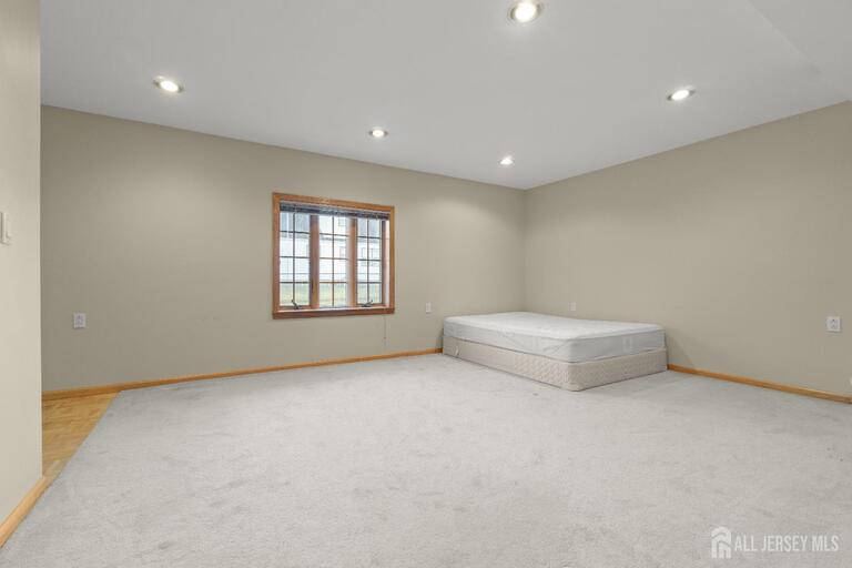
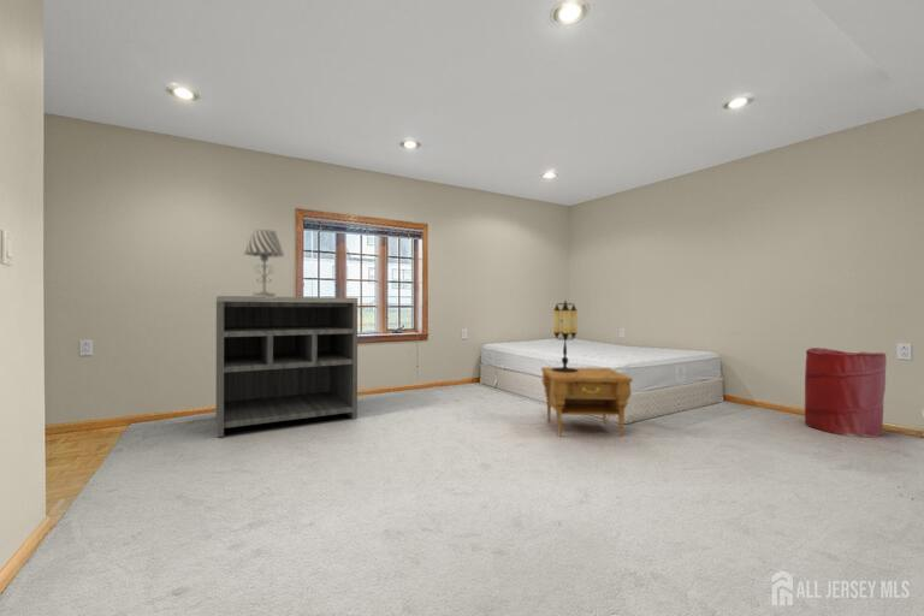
+ laundry hamper [804,346,888,438]
+ table lamp [552,300,579,373]
+ nightstand [540,366,634,438]
+ table lamp [243,229,285,297]
+ shelf unit [215,295,359,438]
